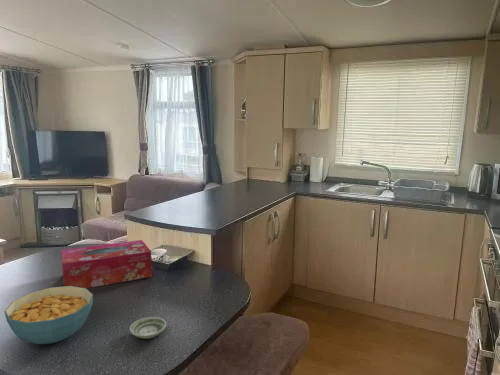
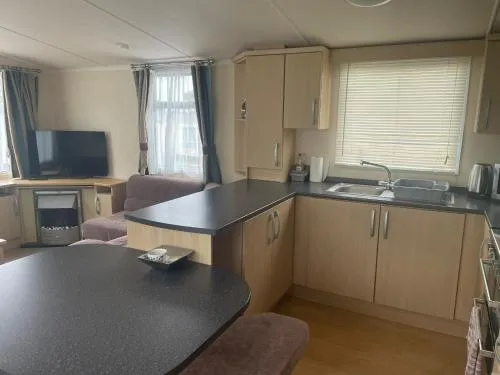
- cereal bowl [3,285,94,345]
- saucer [129,316,168,340]
- tissue box [60,239,153,289]
